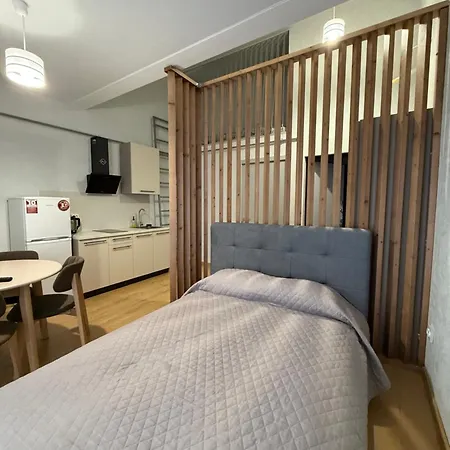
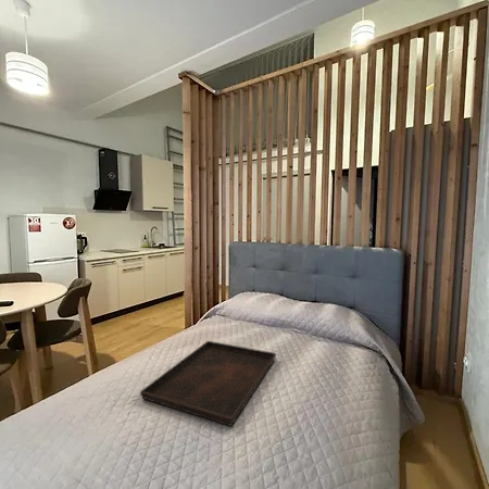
+ serving tray [139,340,277,427]
